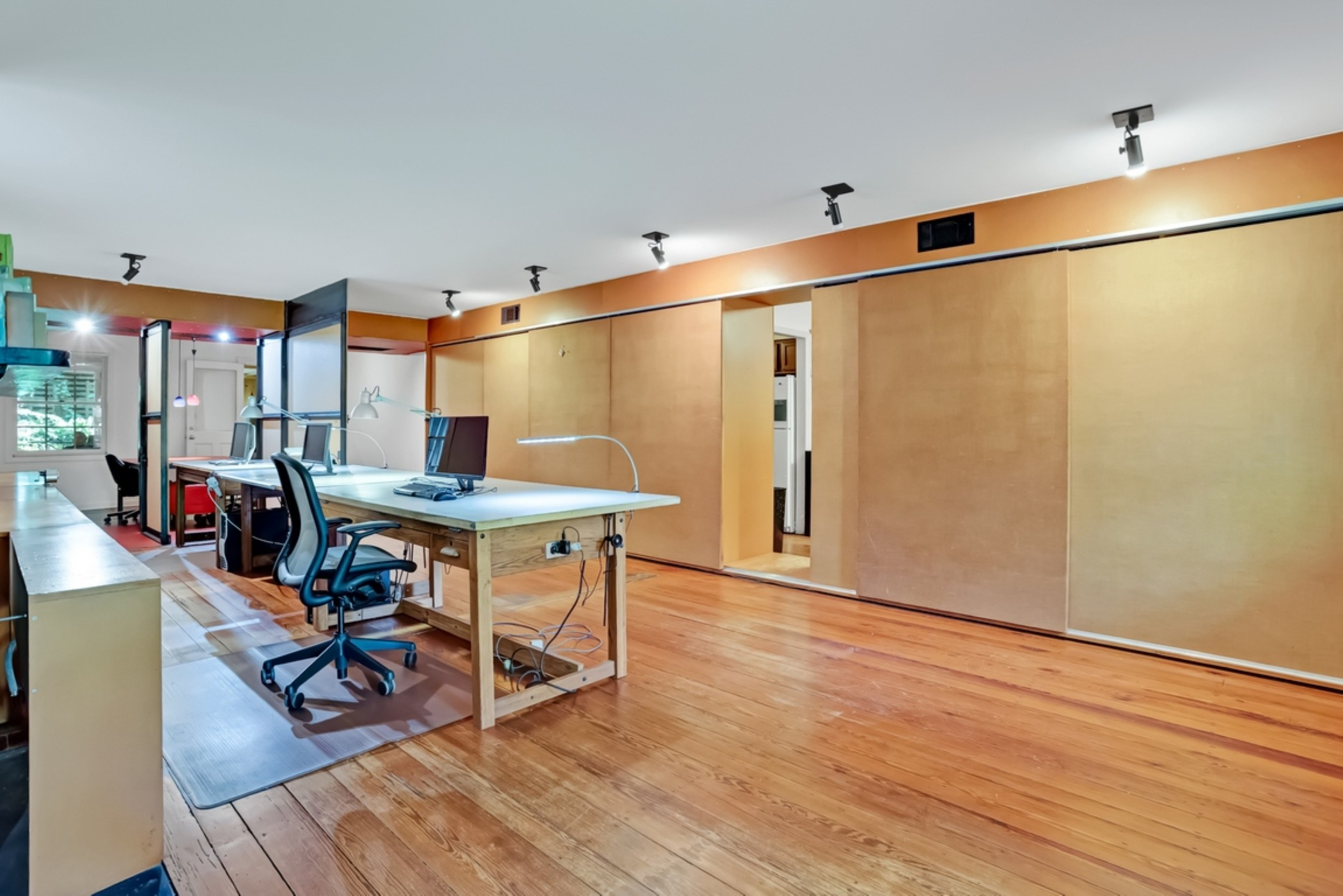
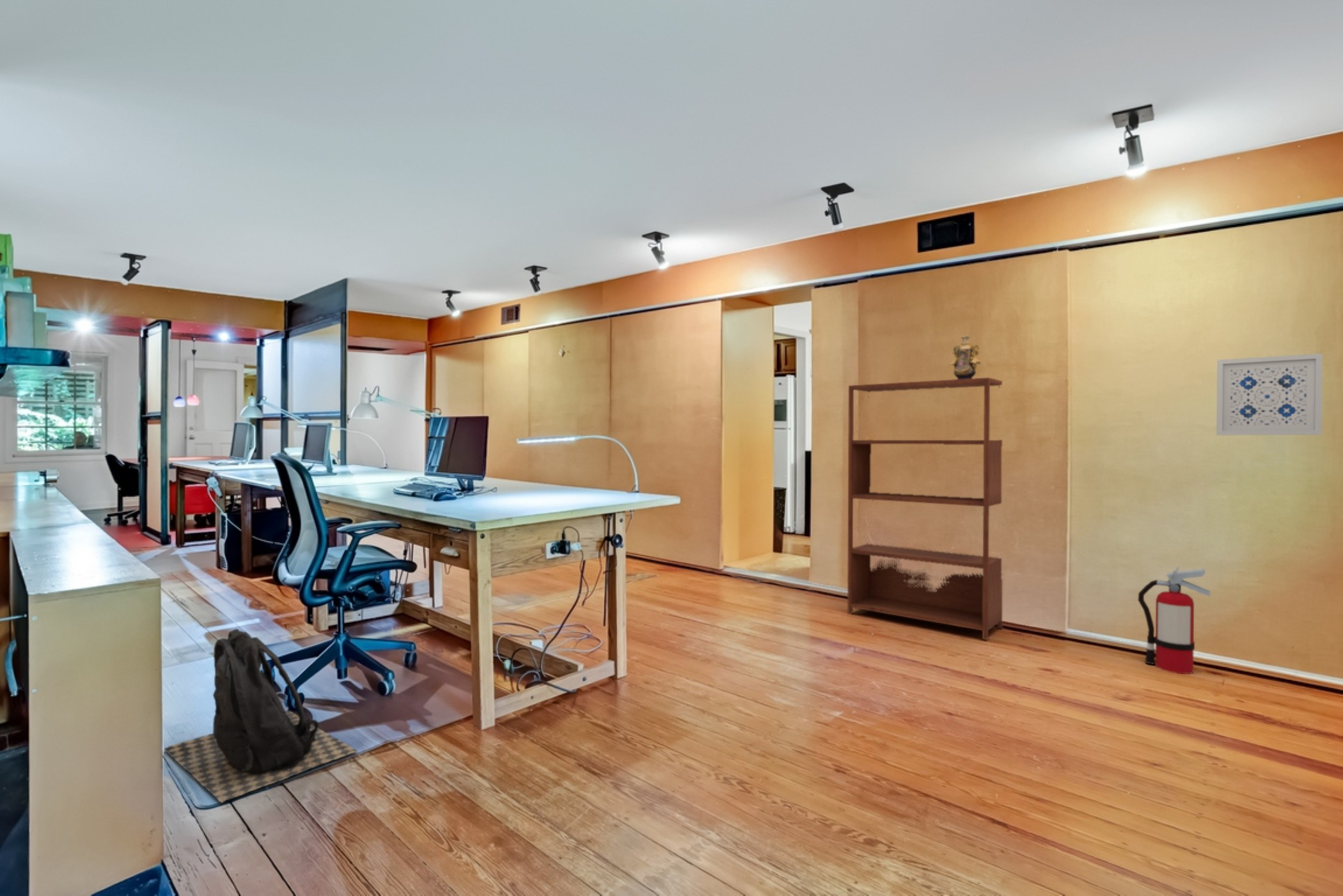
+ bookshelf [847,377,1003,640]
+ backpack [163,628,357,803]
+ fire extinguisher [1137,565,1211,675]
+ wall art [1216,353,1323,436]
+ decorative vase [948,335,982,379]
